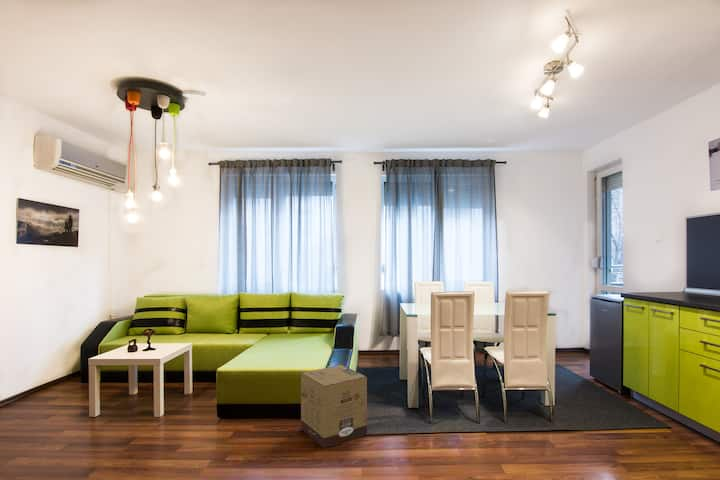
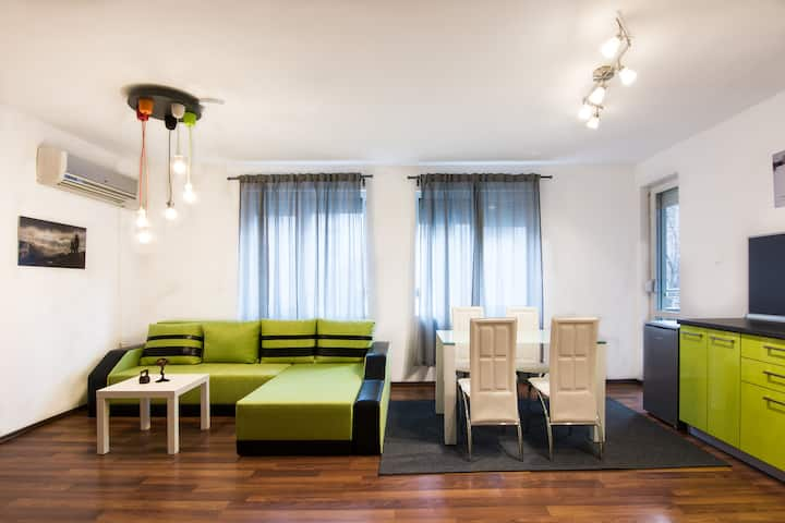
- cardboard box [300,364,368,450]
